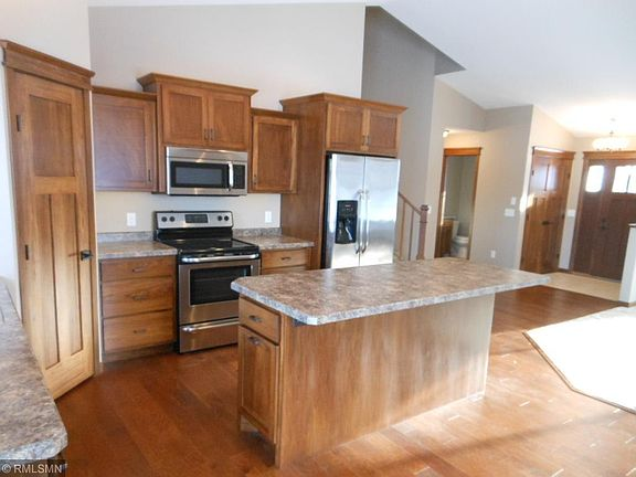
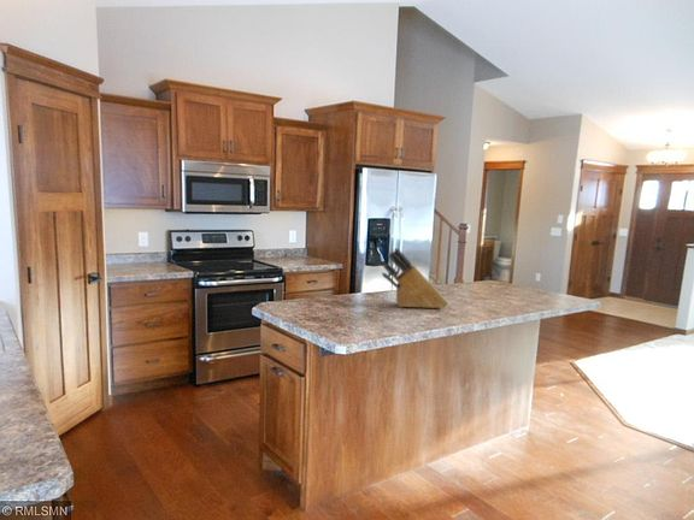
+ knife block [380,247,449,309]
